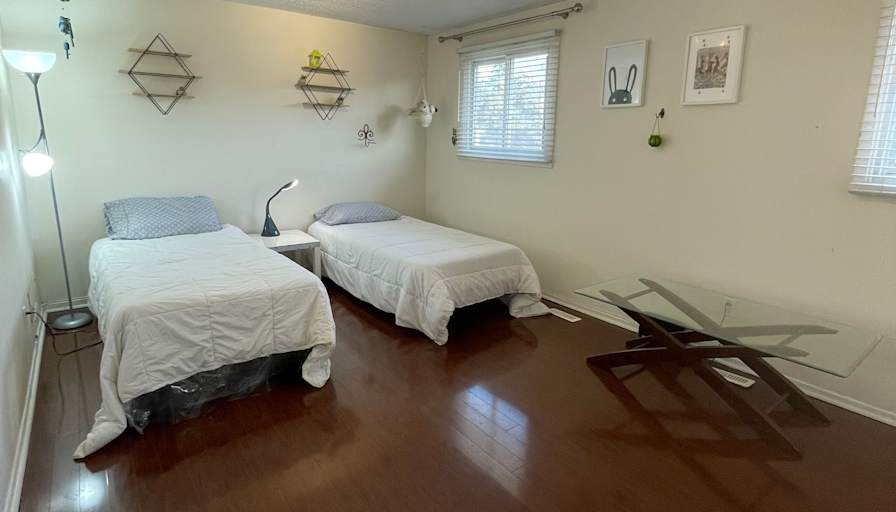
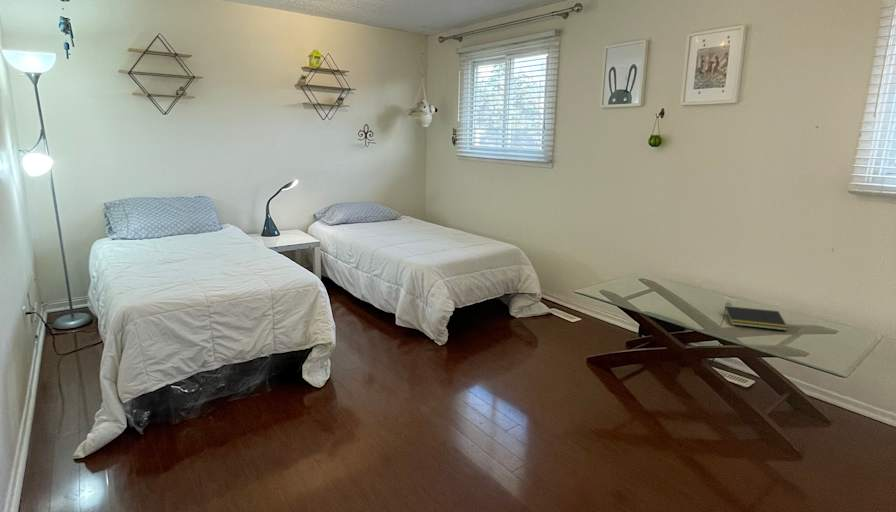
+ notepad [722,305,789,332]
